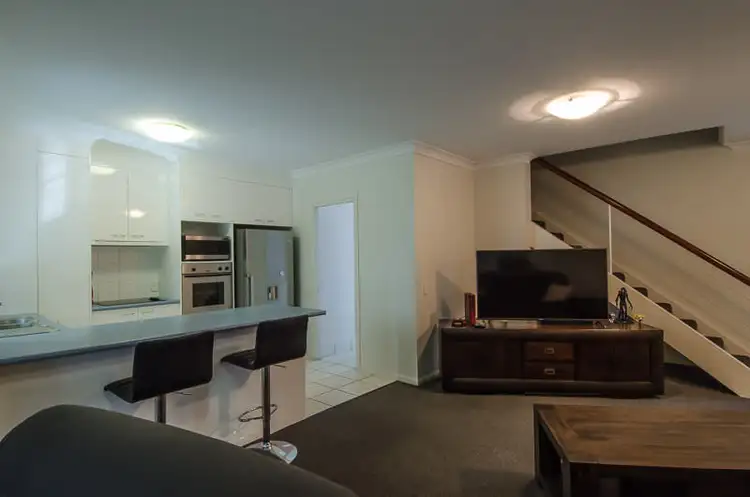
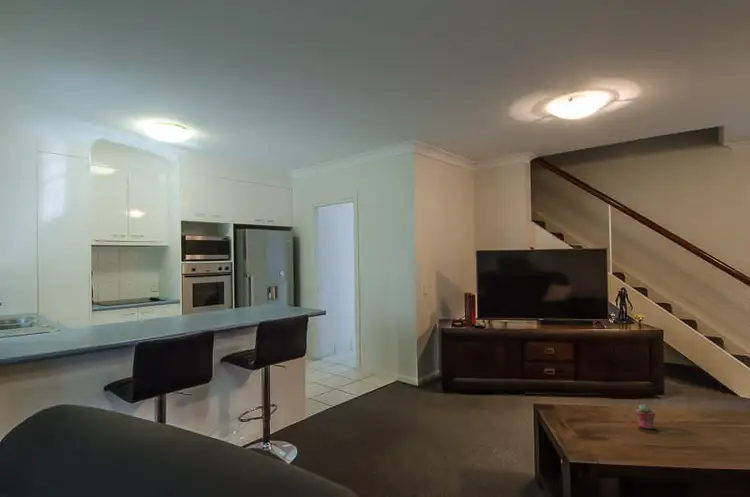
+ potted succulent [634,403,656,430]
